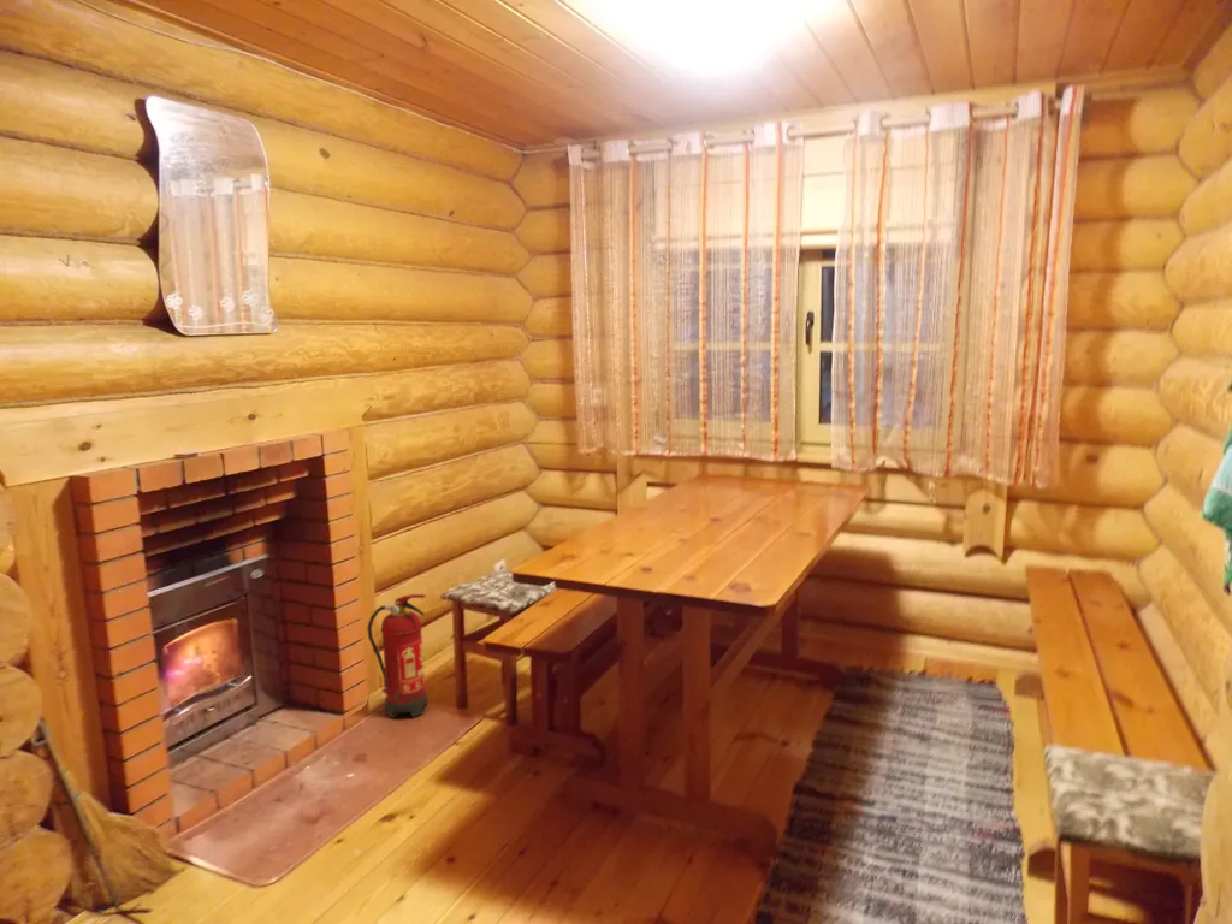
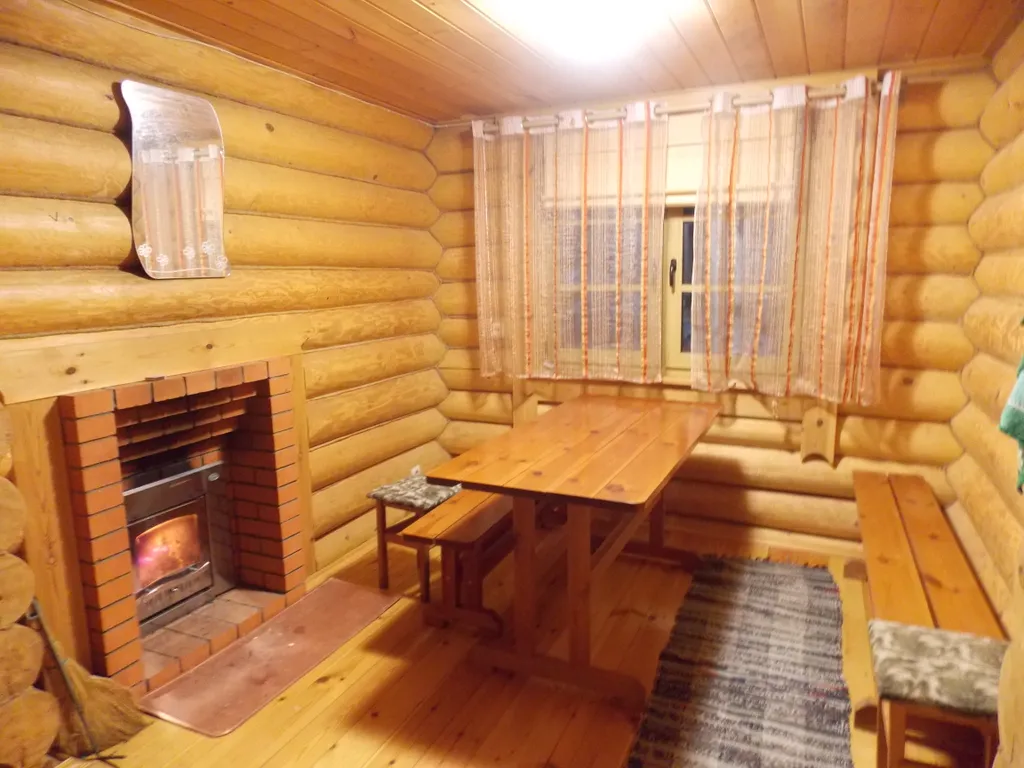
- fire extinguisher [366,593,430,719]
